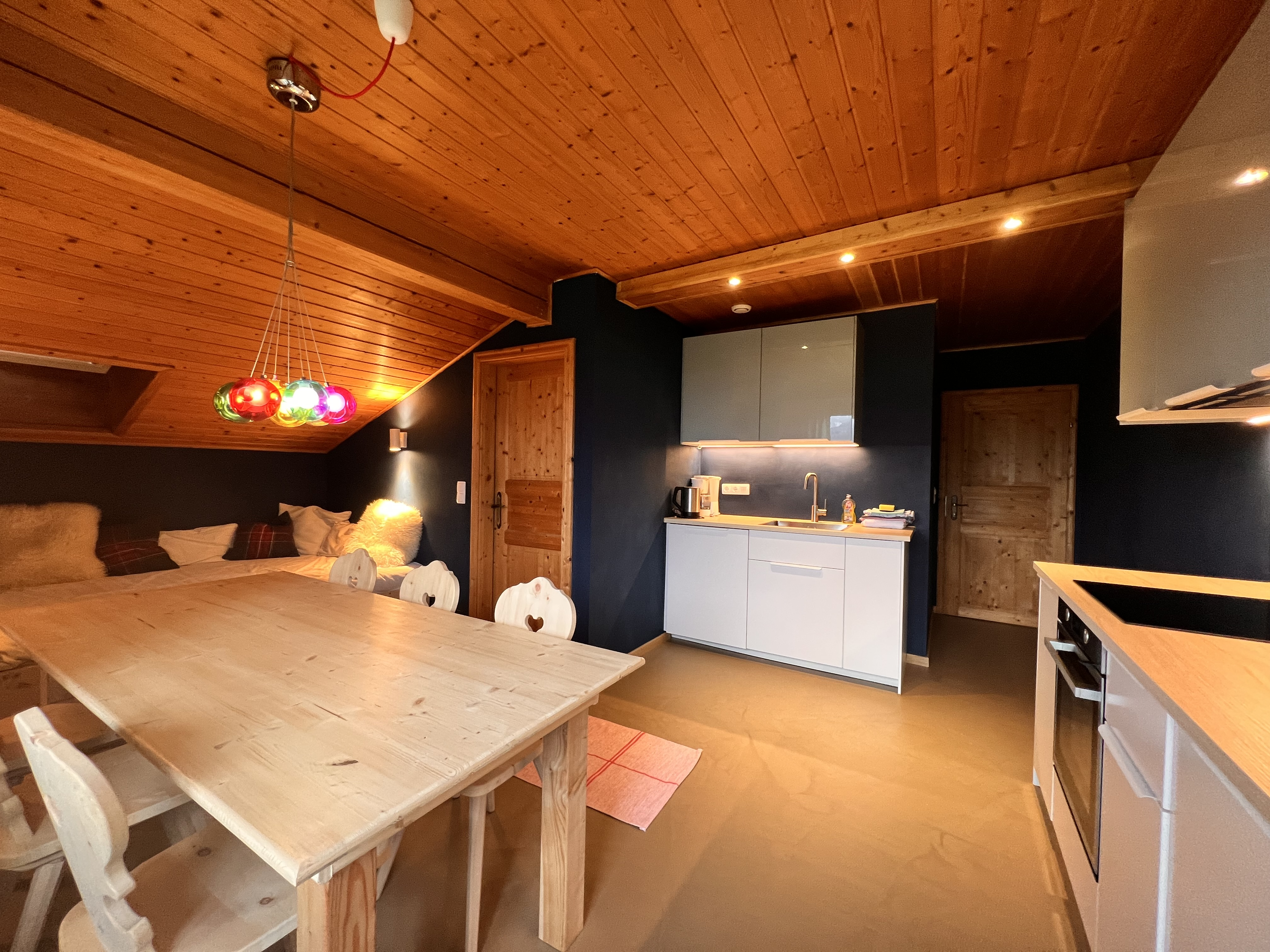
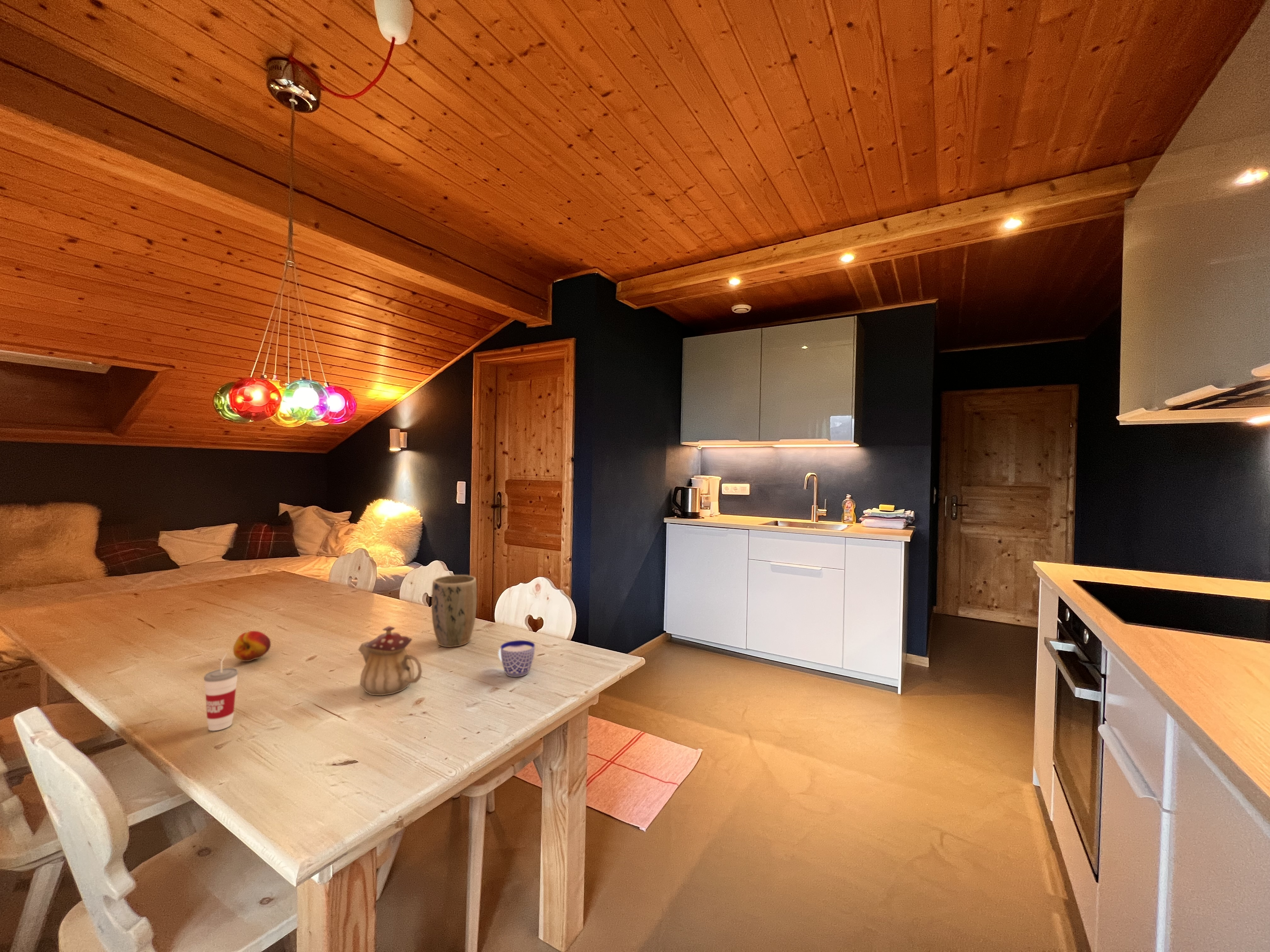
+ fruit [233,631,271,662]
+ cup [498,640,535,677]
+ teapot [358,626,422,696]
+ plant pot [431,575,477,647]
+ cup [203,653,238,731]
